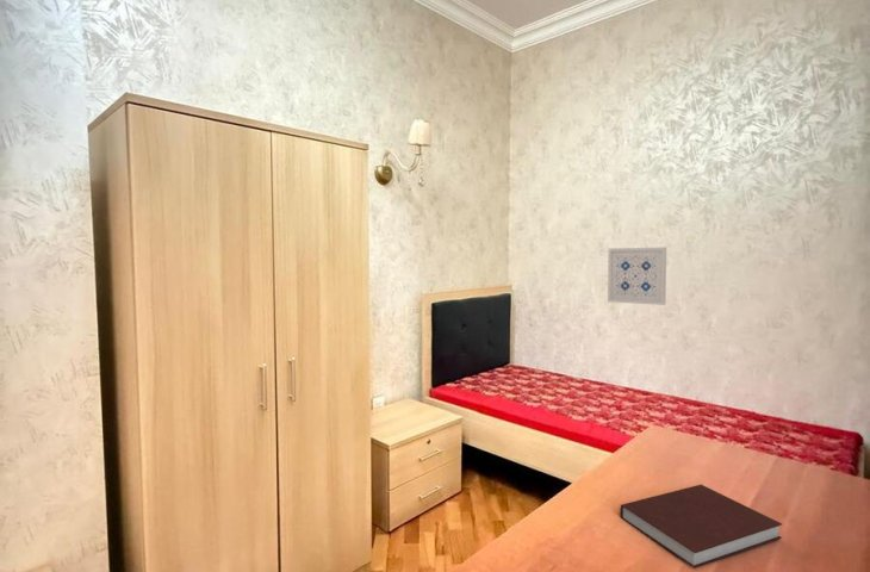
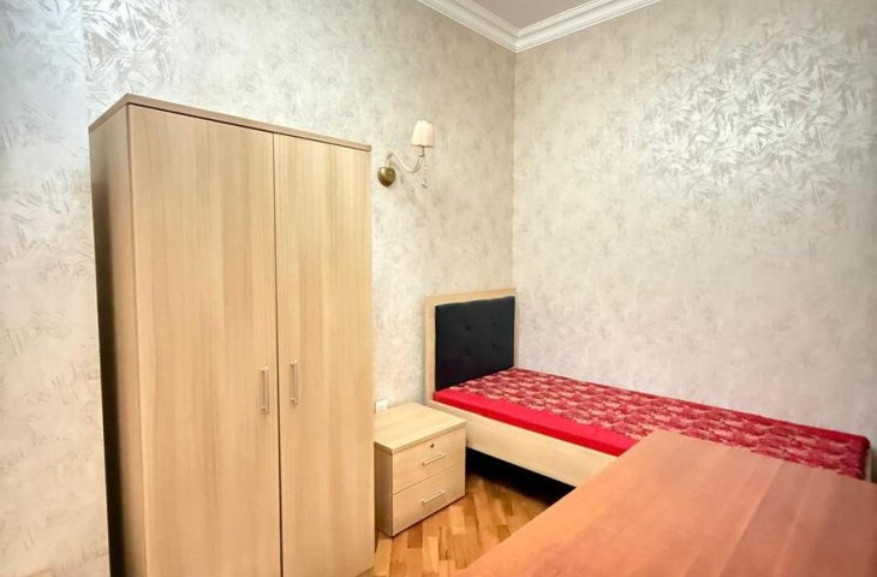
- notebook [619,484,783,570]
- wall art [607,247,667,306]
